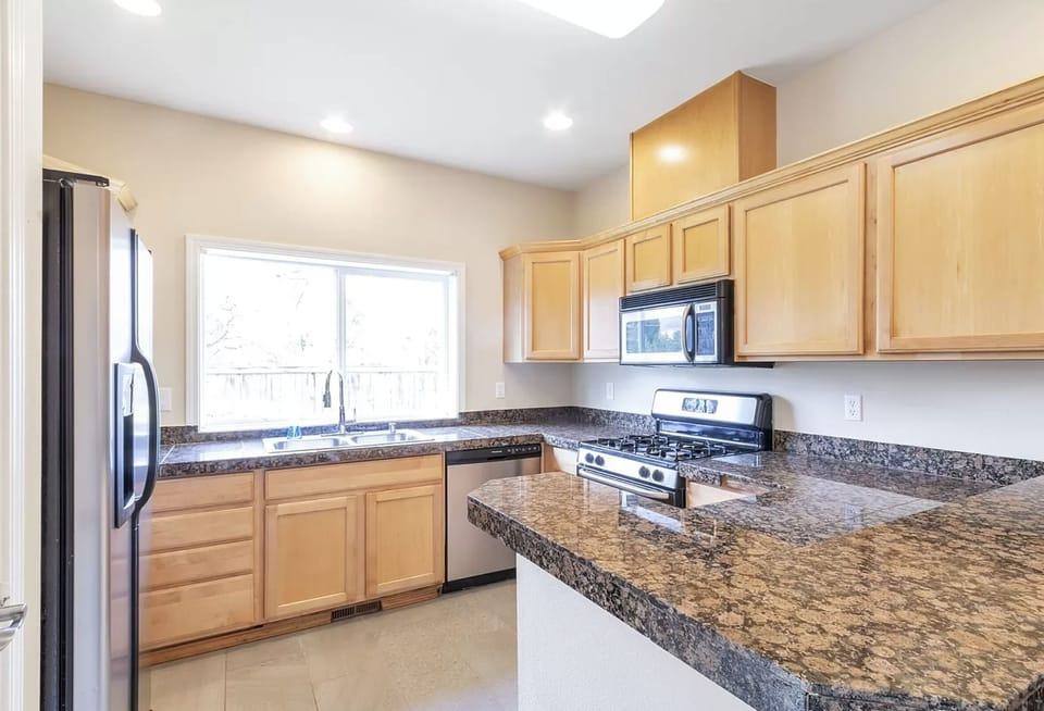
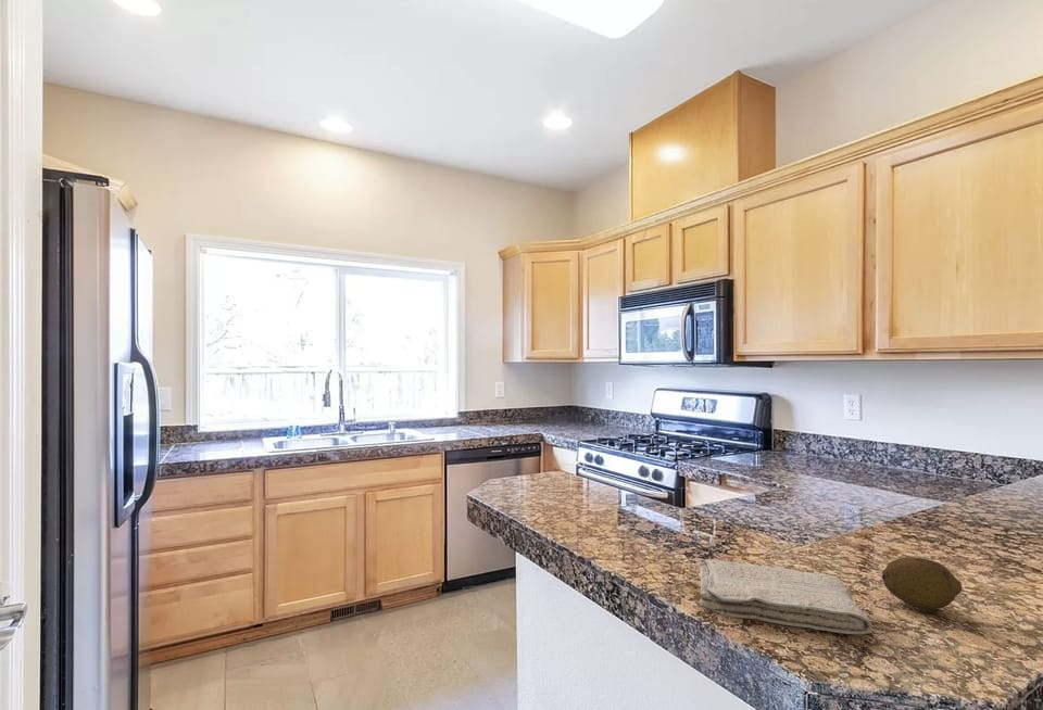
+ fruit [881,556,963,610]
+ washcloth [696,558,874,635]
